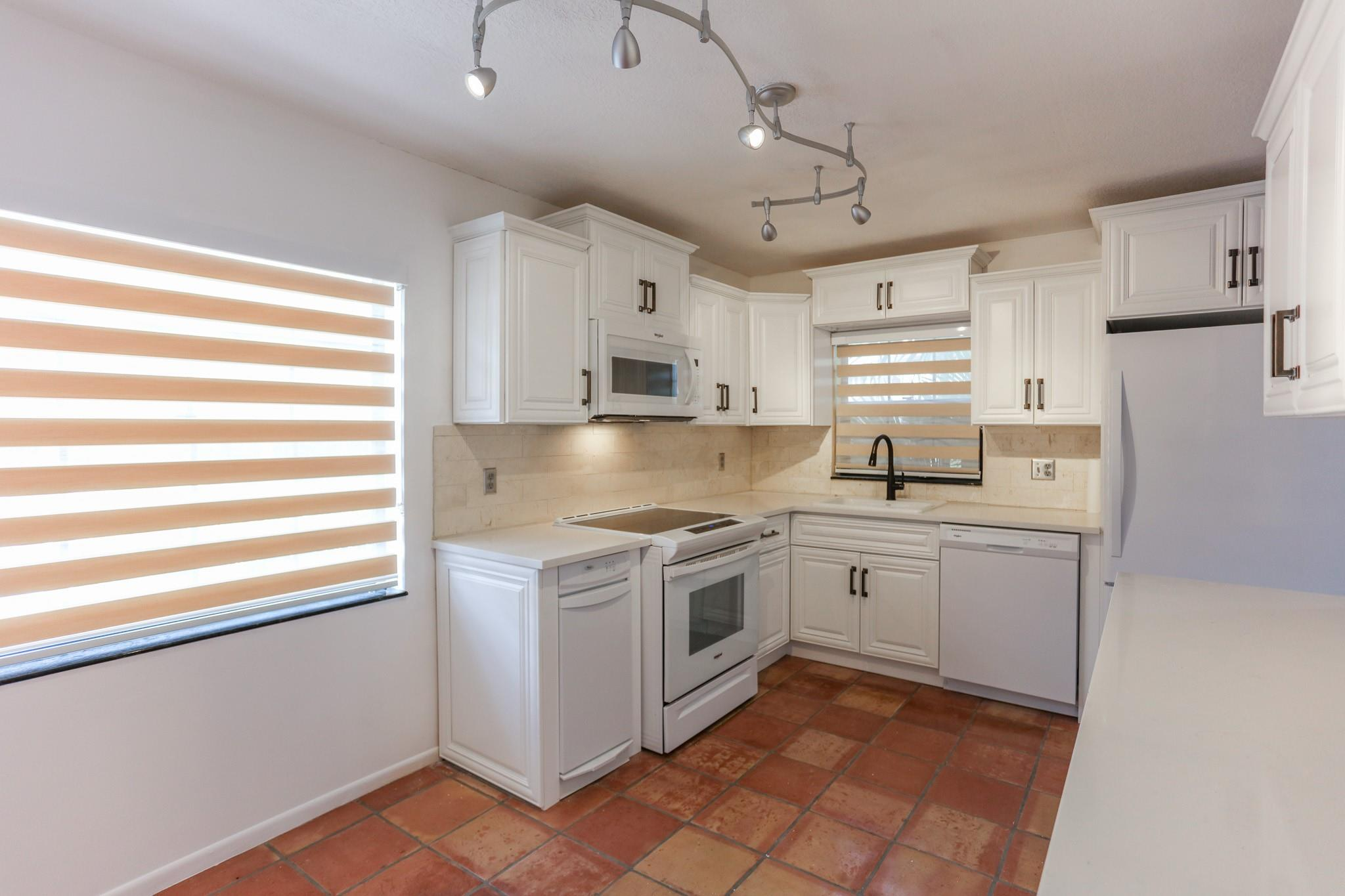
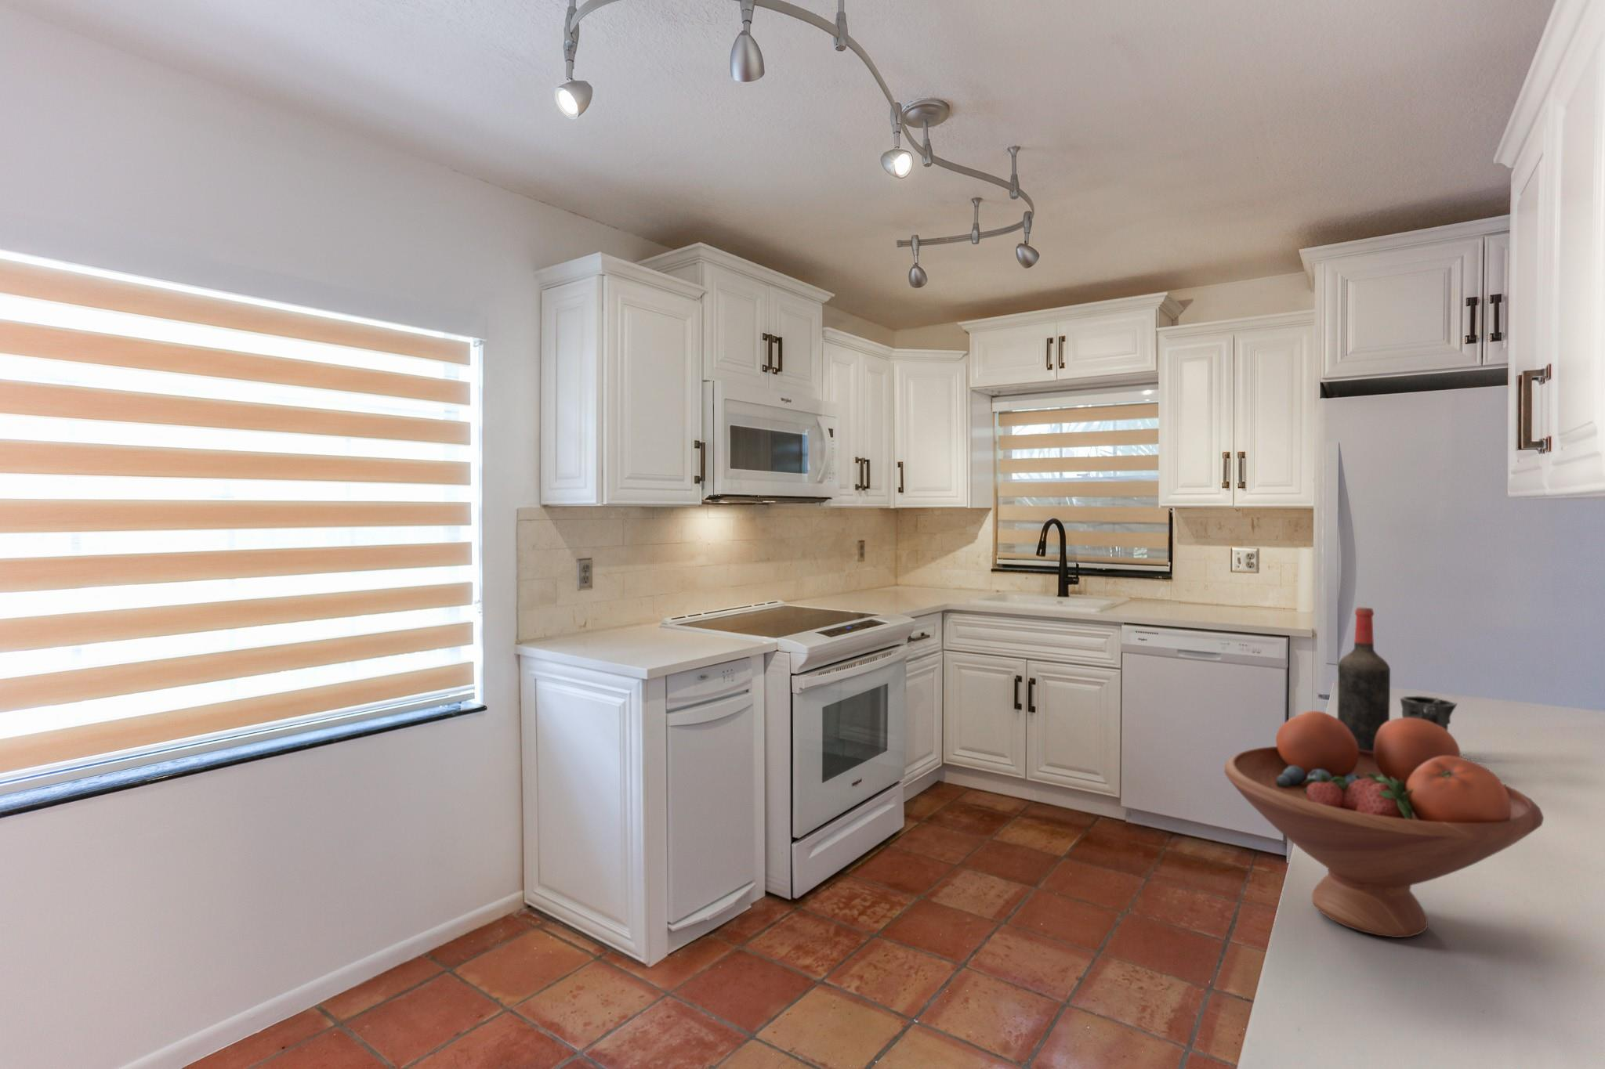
+ mug [1400,696,1458,731]
+ fruit bowl [1224,710,1544,938]
+ wine bottle [1337,607,1391,752]
